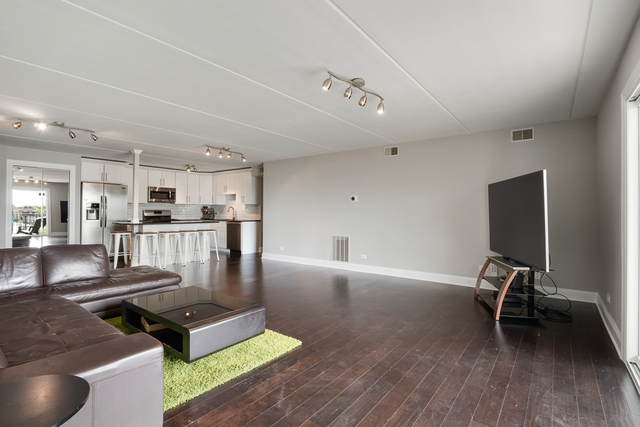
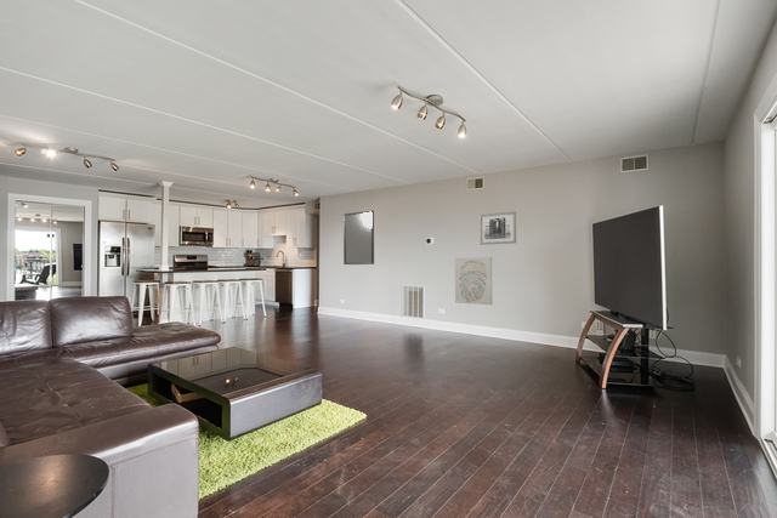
+ home mirror [342,209,375,266]
+ wall art [454,256,493,306]
+ wall art [478,210,517,246]
